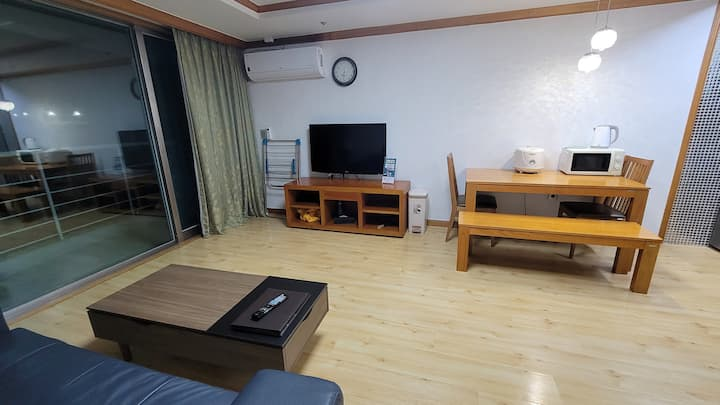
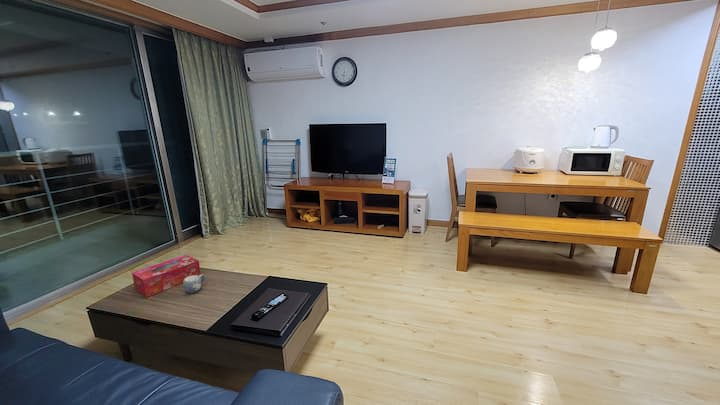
+ tissue box [131,254,202,298]
+ mug [182,273,206,294]
